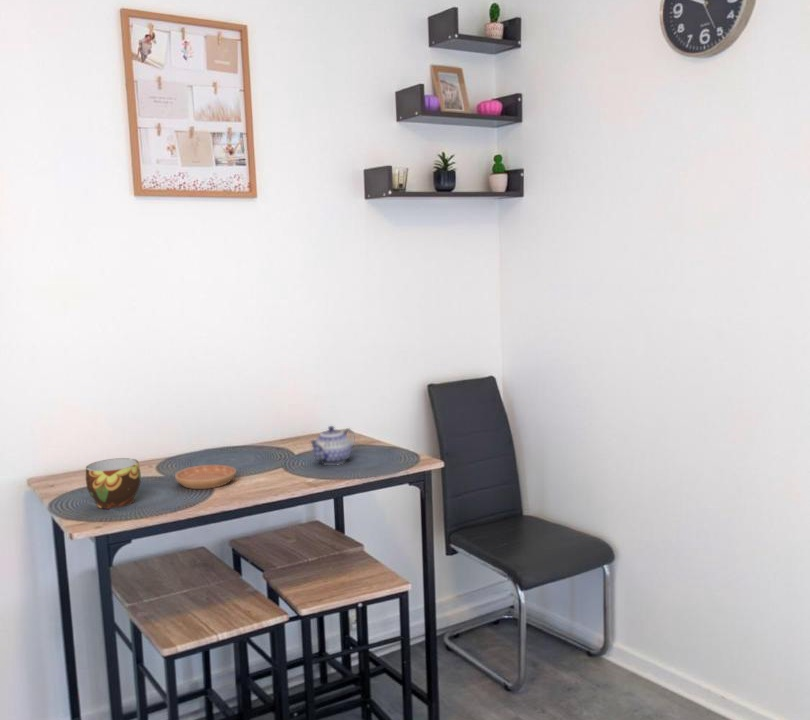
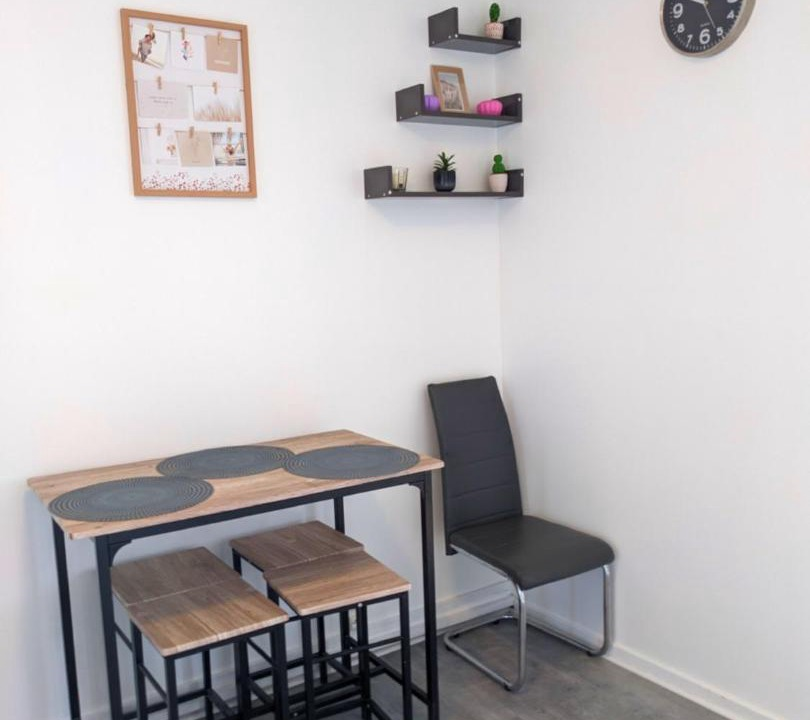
- saucer [174,464,237,490]
- teapot [308,425,355,466]
- cup [85,457,142,510]
